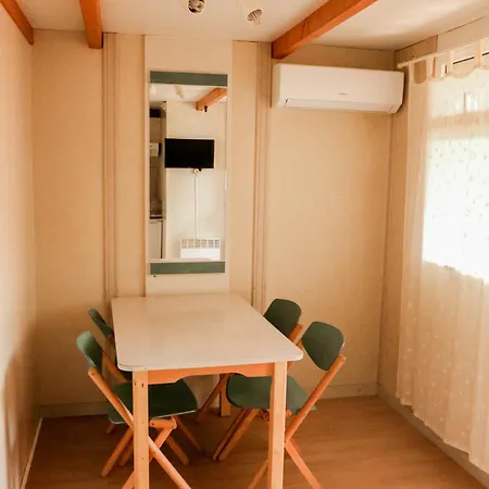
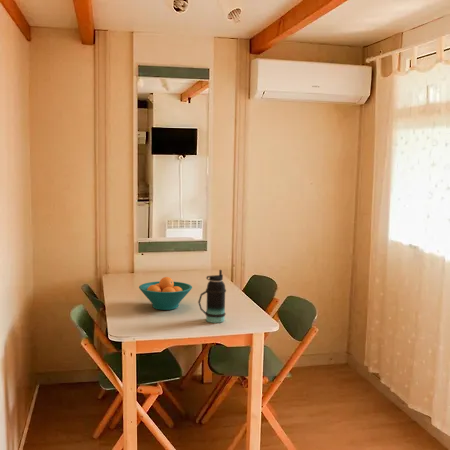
+ bottle [197,269,227,324]
+ fruit bowl [138,276,193,311]
